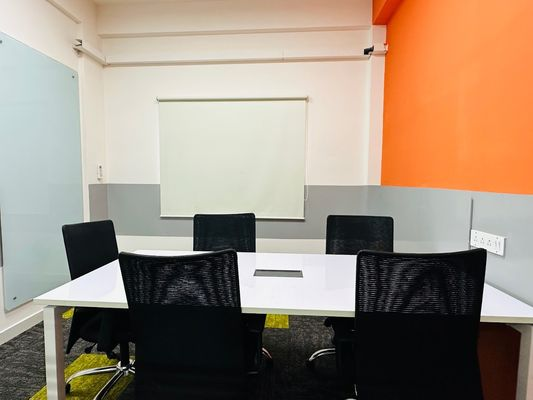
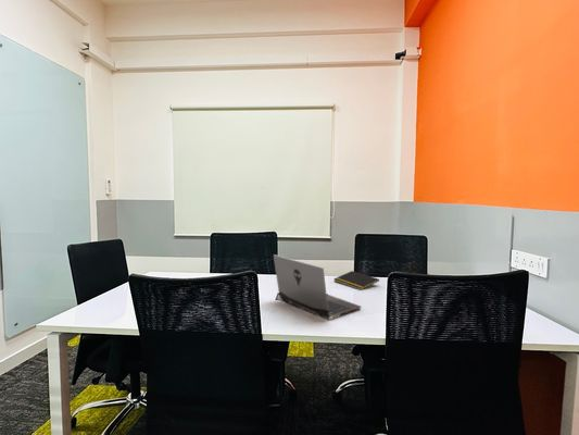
+ laptop computer [273,253,362,321]
+ notepad [332,270,380,291]
